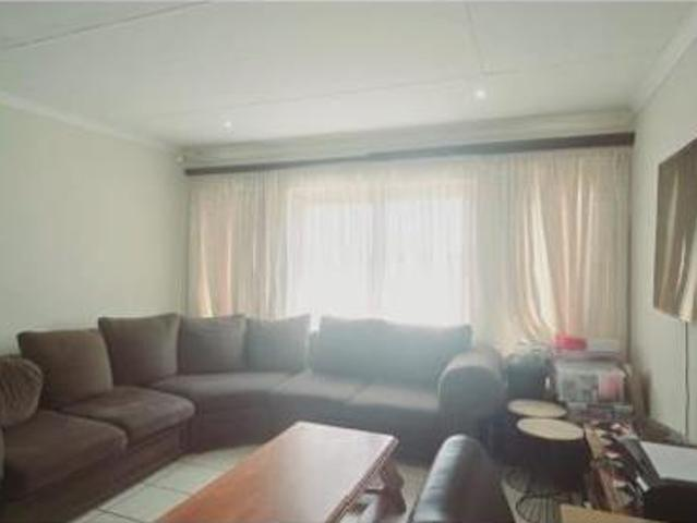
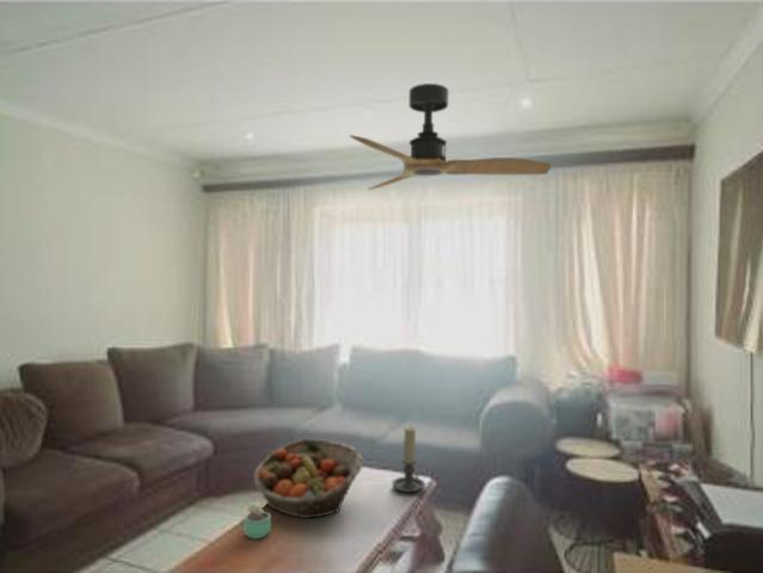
+ fruit basket [252,438,364,519]
+ candle holder [392,426,426,493]
+ chocolate milk [240,501,272,541]
+ ceiling fan [349,82,552,191]
